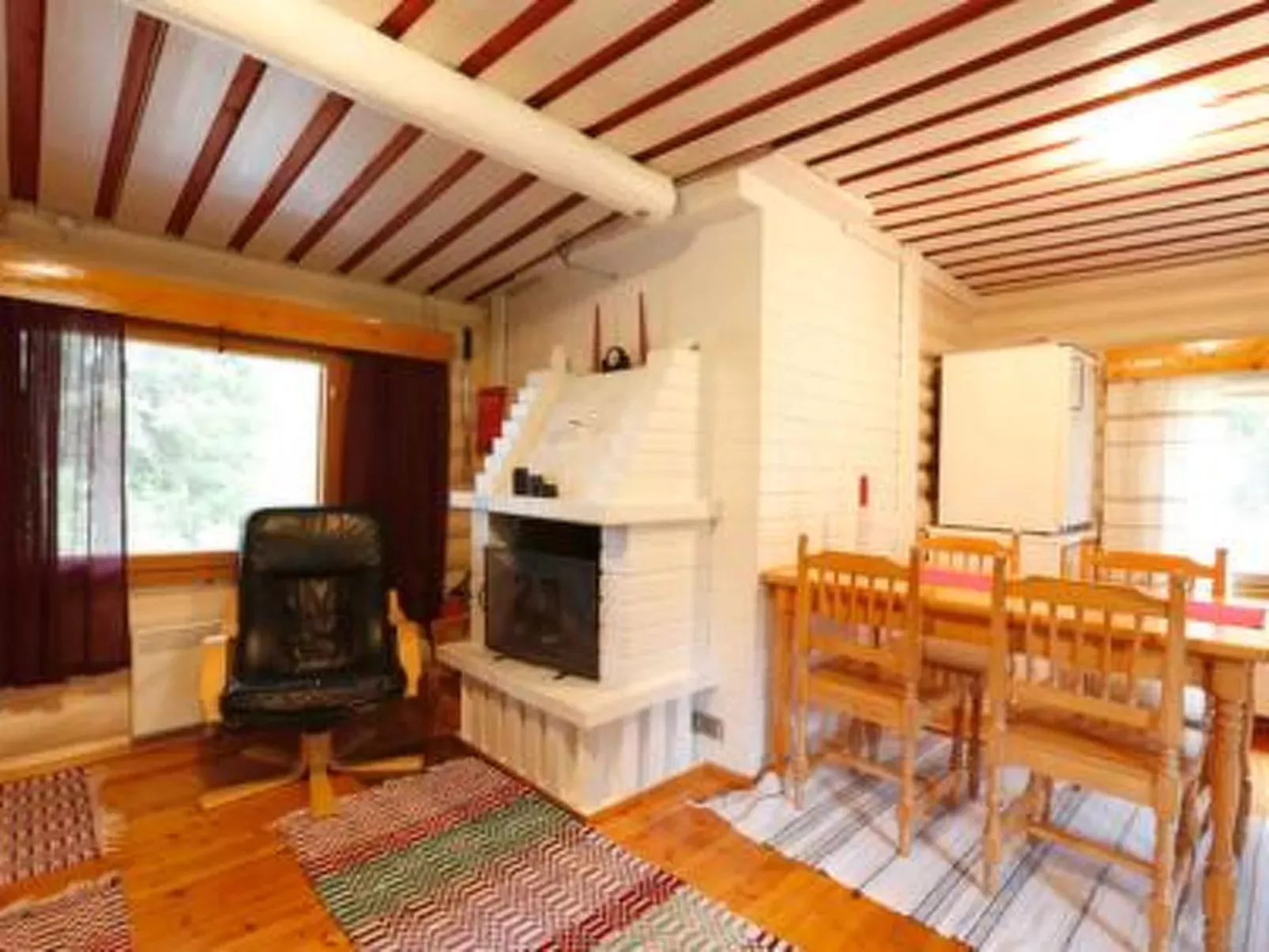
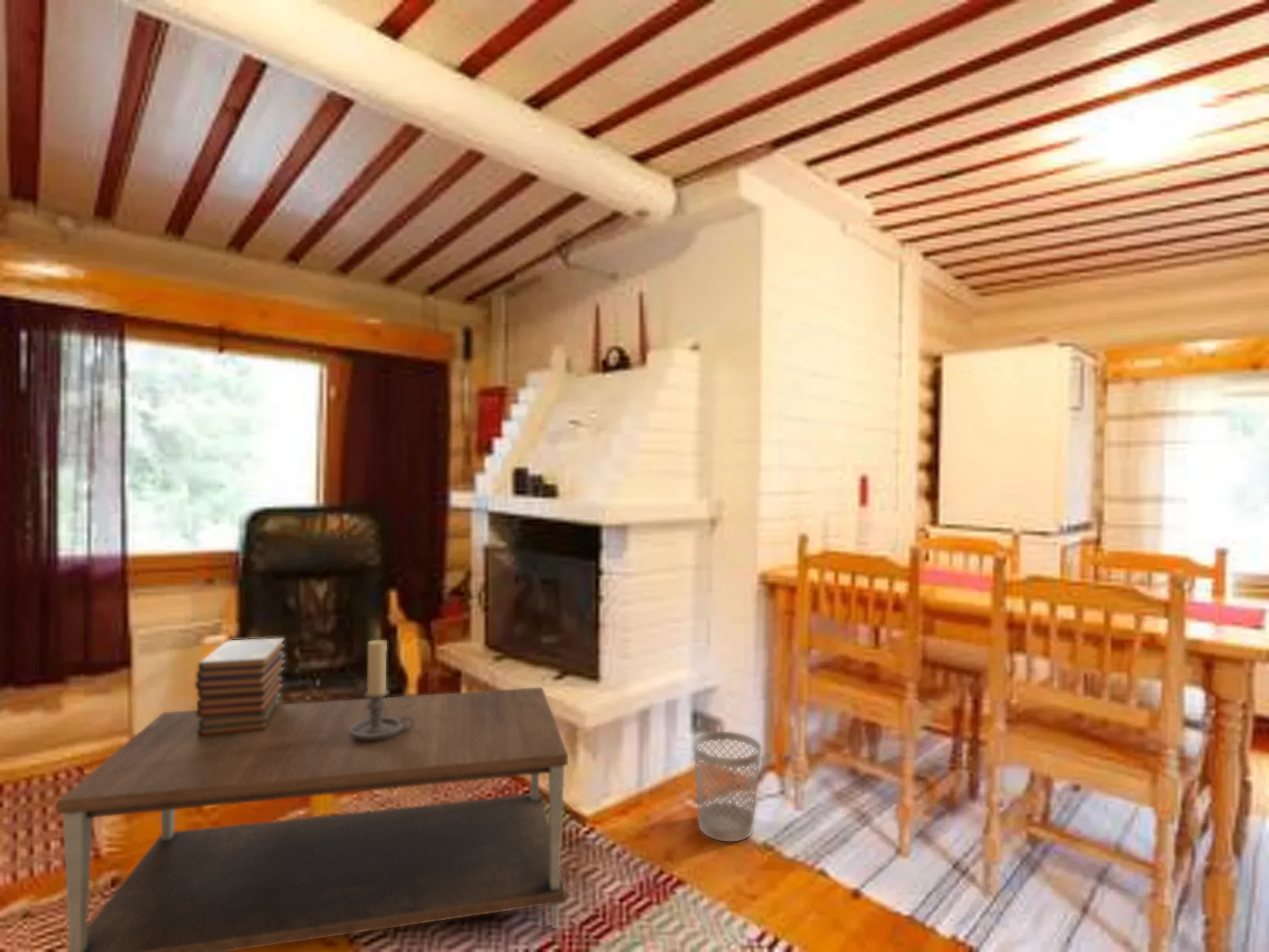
+ candle holder [348,638,414,740]
+ book stack [194,637,286,737]
+ wastebasket [692,731,762,842]
+ coffee table [57,687,569,952]
